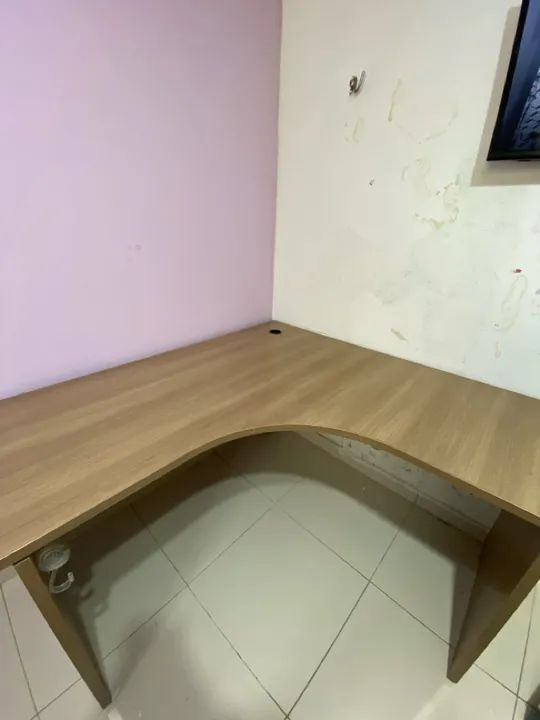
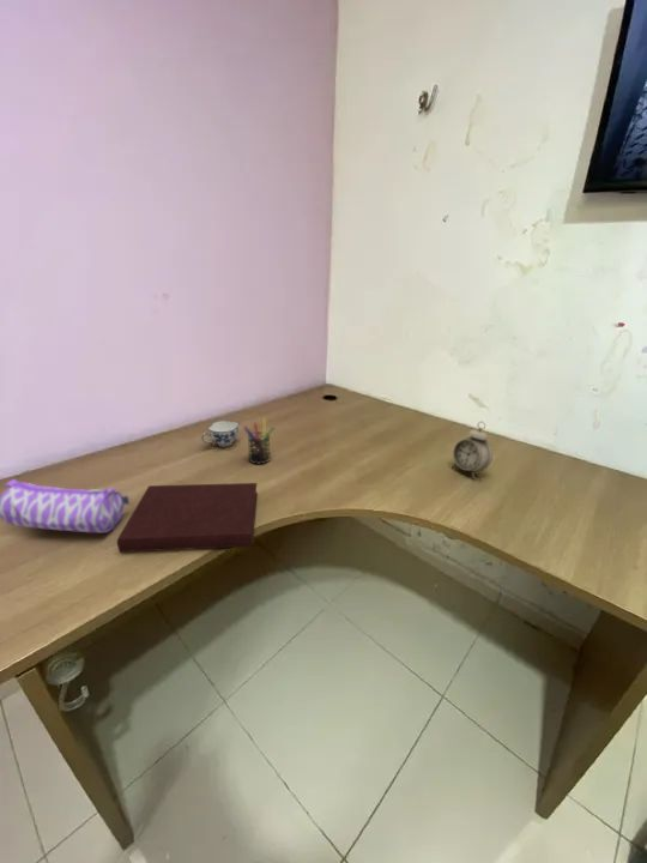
+ chinaware [200,420,241,448]
+ notebook [116,482,259,554]
+ pen holder [242,417,277,465]
+ pencil case [0,478,131,535]
+ alarm clock [451,421,494,479]
